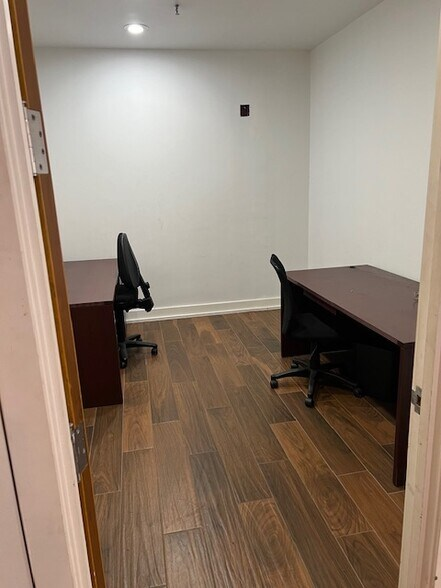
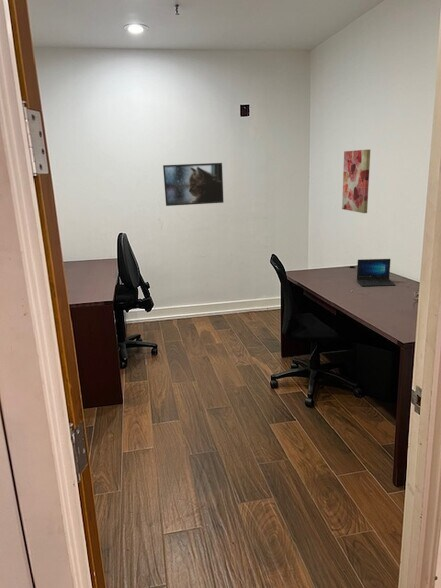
+ wall art [341,149,371,214]
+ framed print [162,162,225,207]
+ laptop [356,258,396,287]
